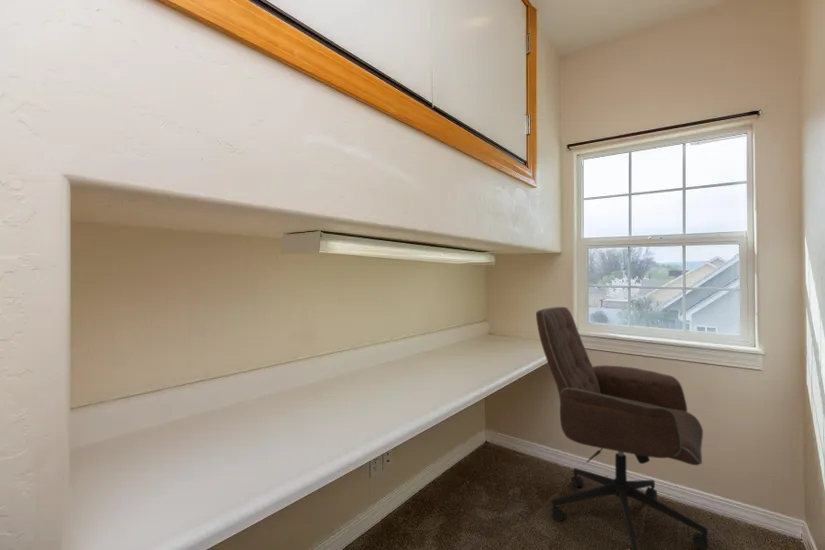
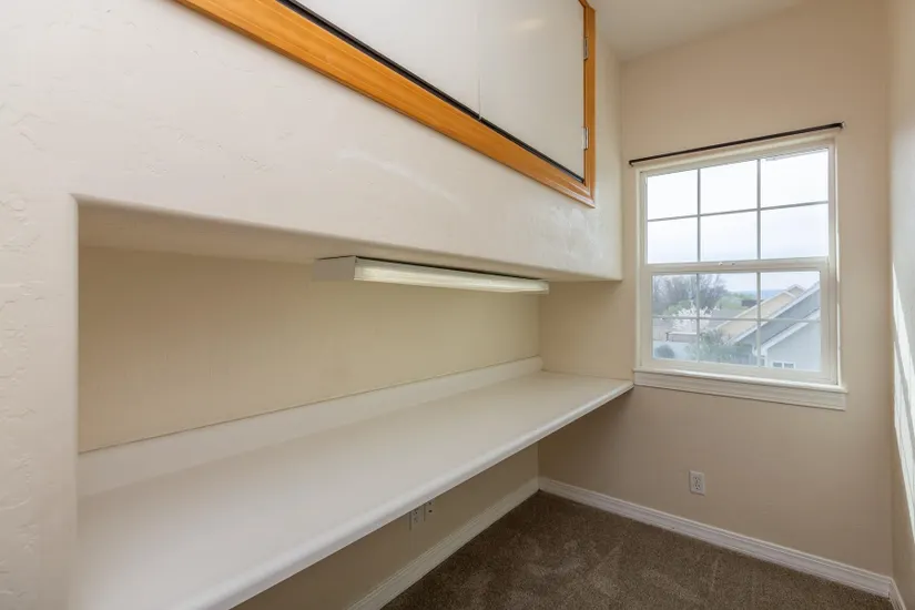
- office chair [535,306,710,550]
